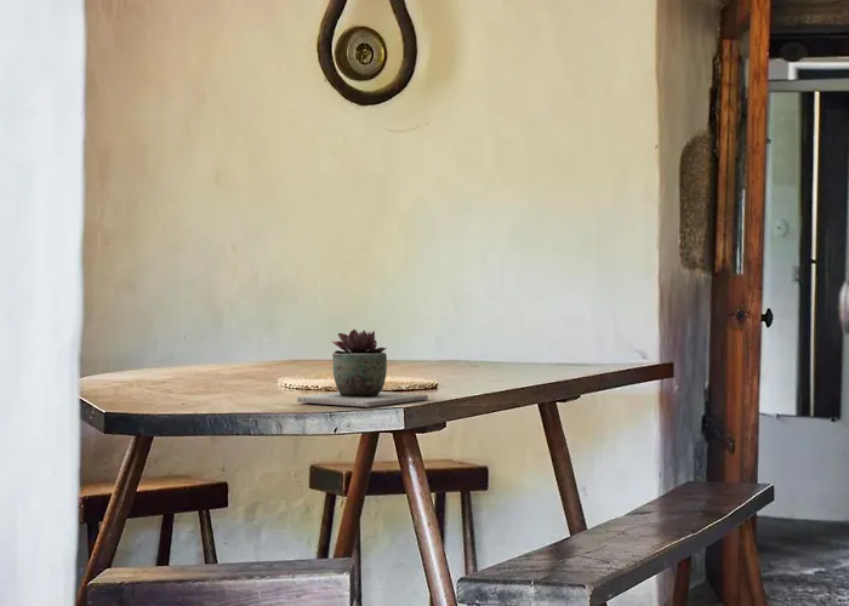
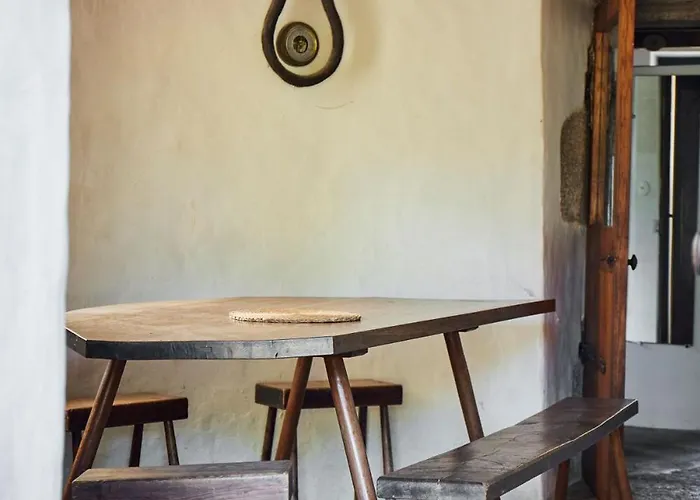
- succulent plant [296,328,429,408]
